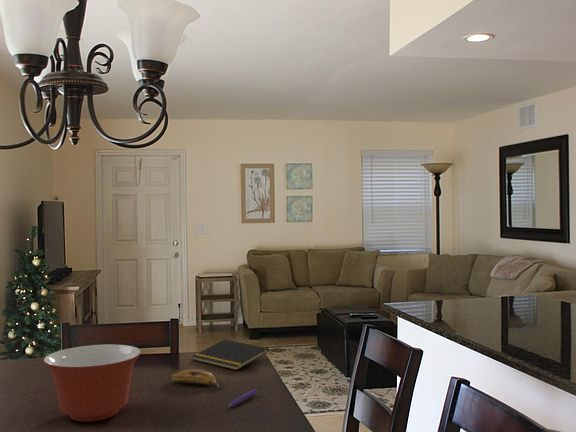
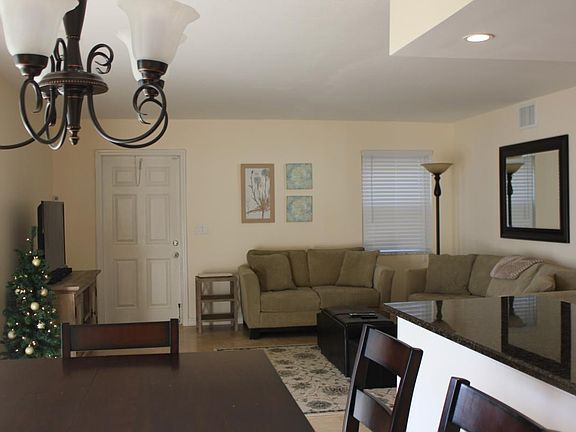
- banana [168,369,221,389]
- pen [228,388,258,407]
- notepad [191,339,270,371]
- mixing bowl [42,343,142,422]
